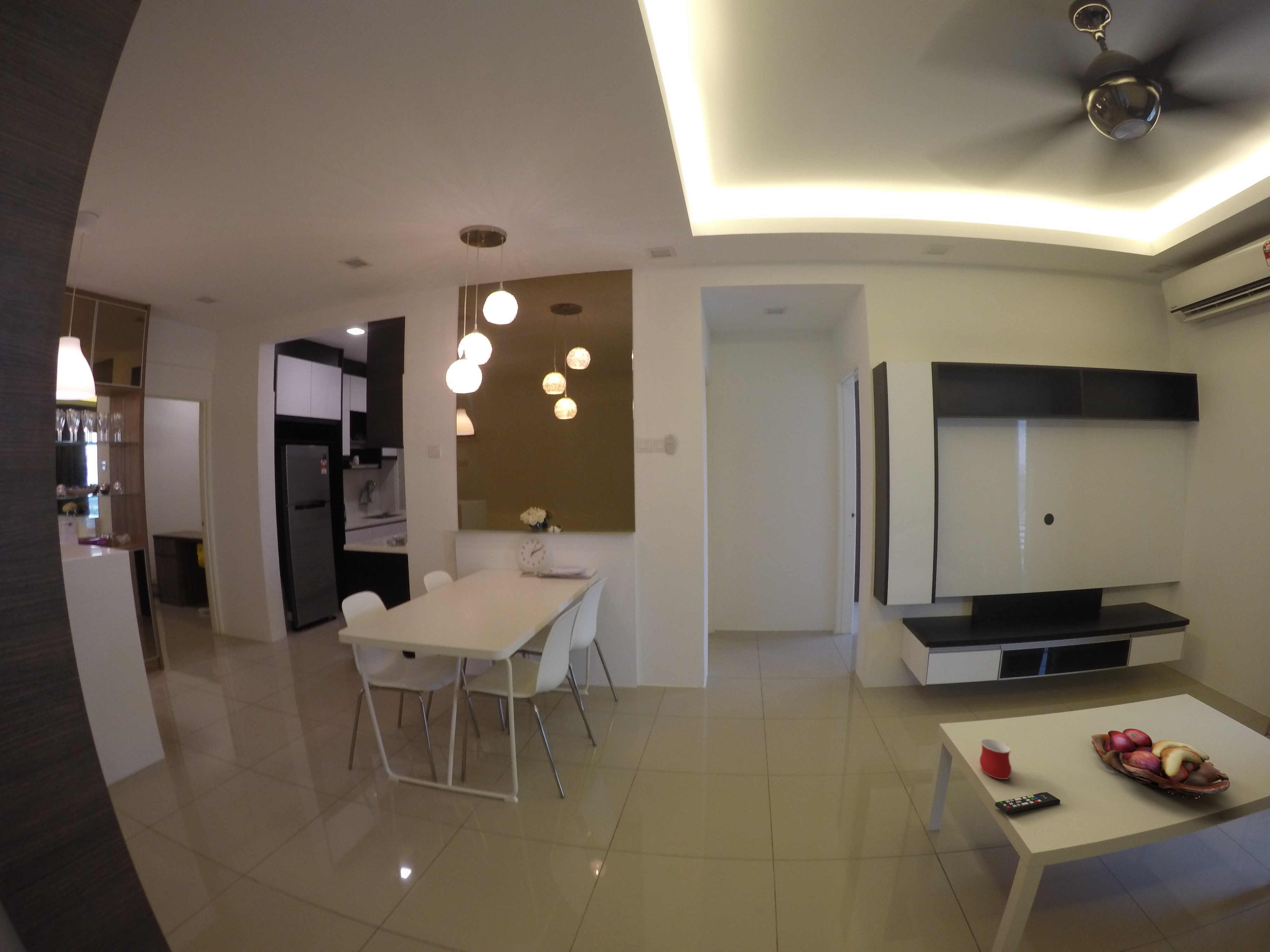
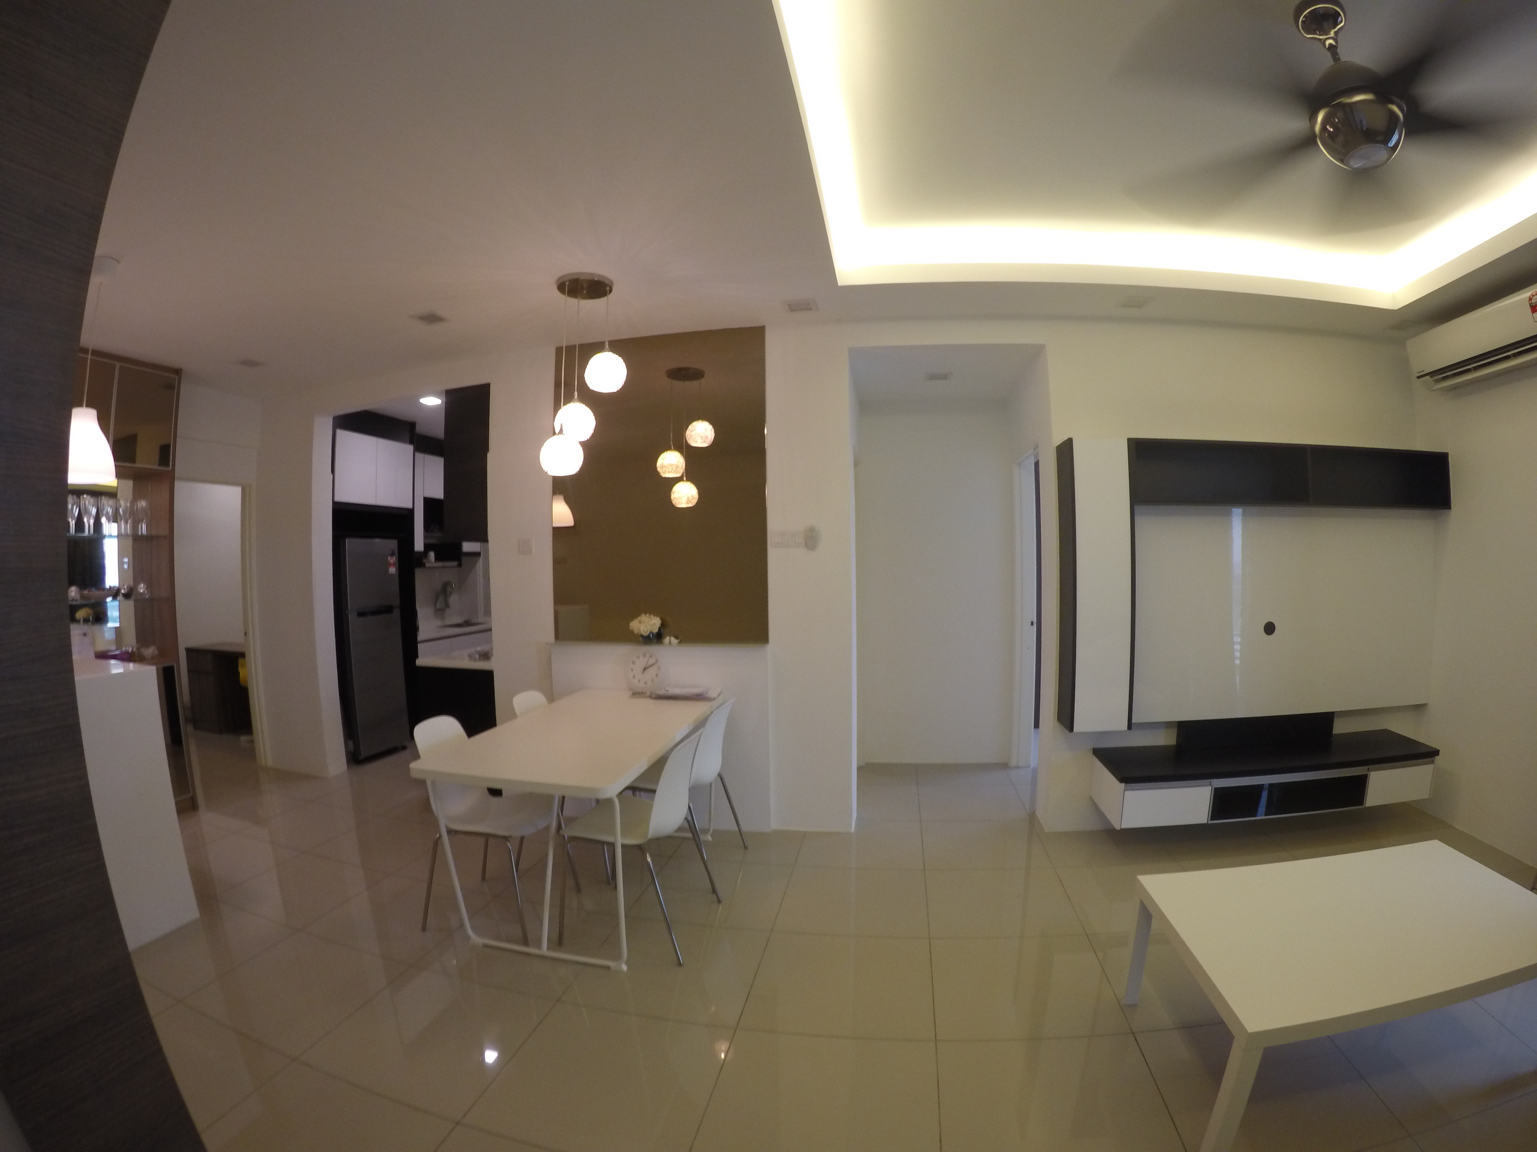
- fruit basket [1091,728,1230,798]
- mug [979,738,1012,780]
- remote control [995,792,1060,814]
